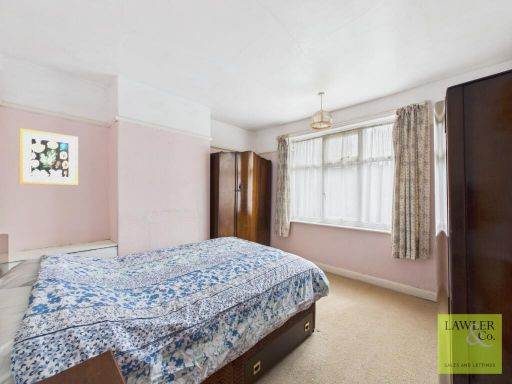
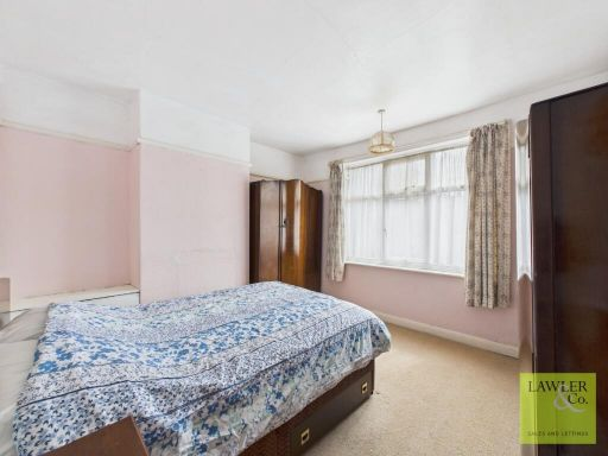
- wall art [18,127,79,186]
